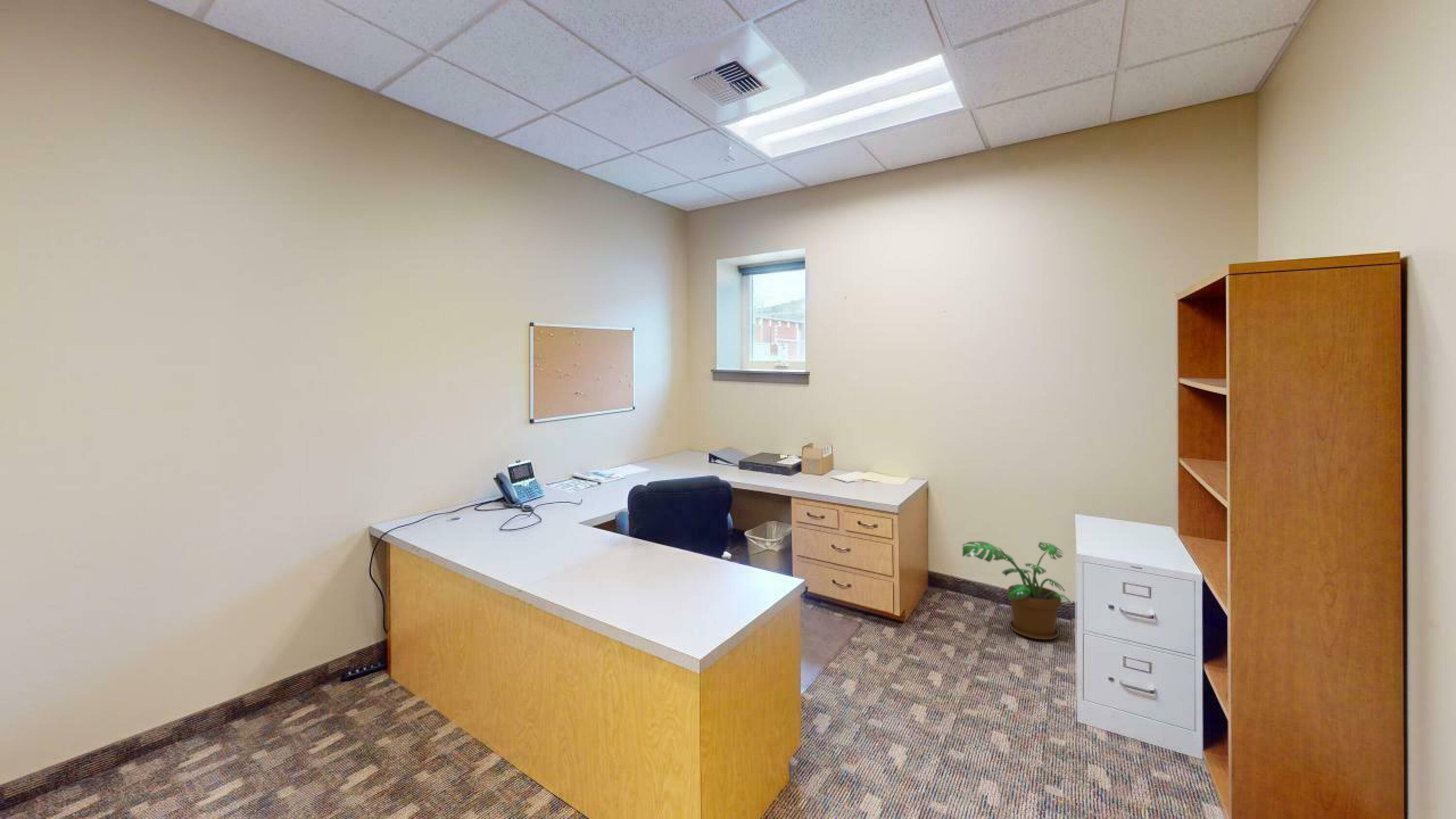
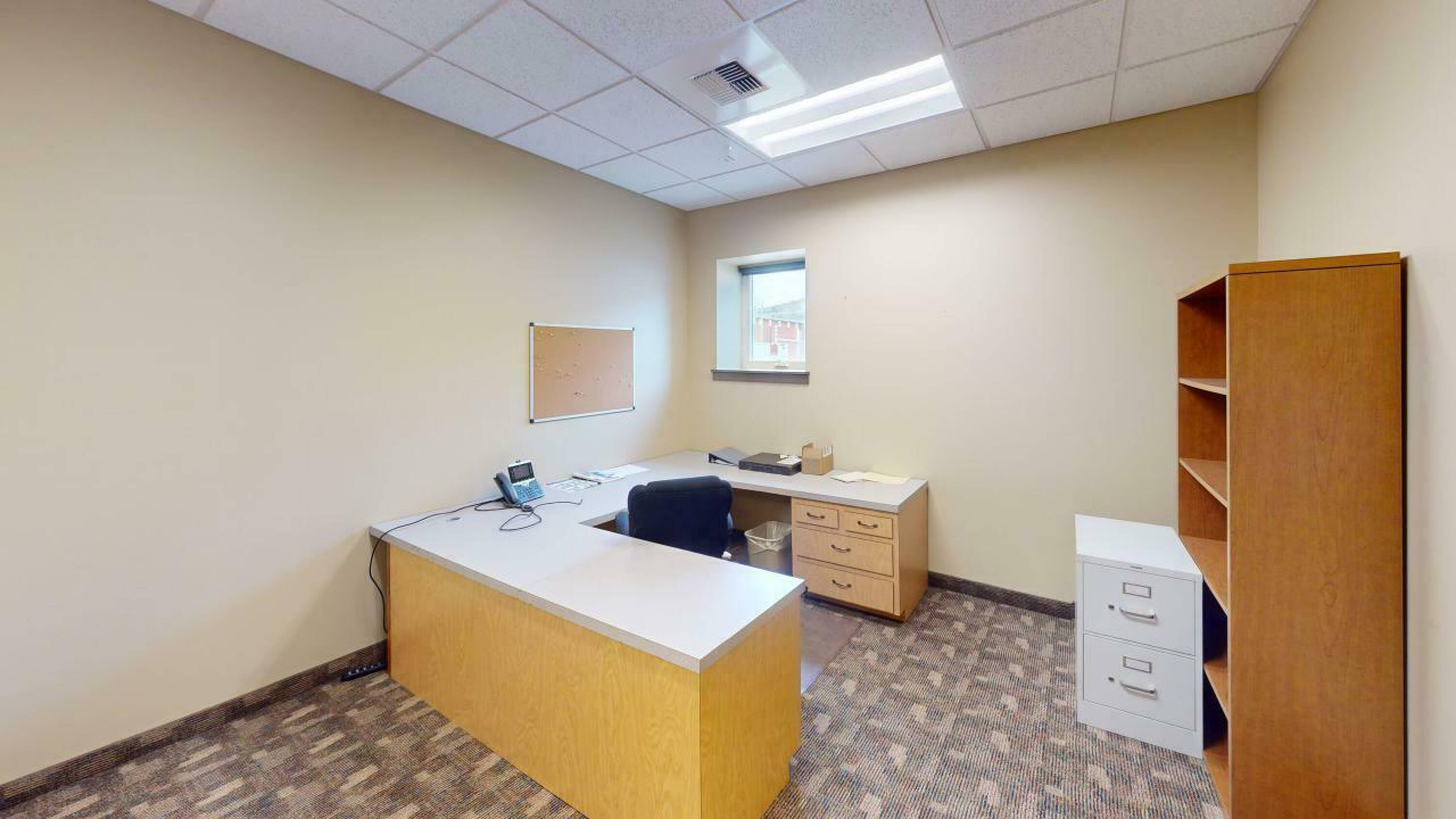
- potted plant [961,541,1072,640]
